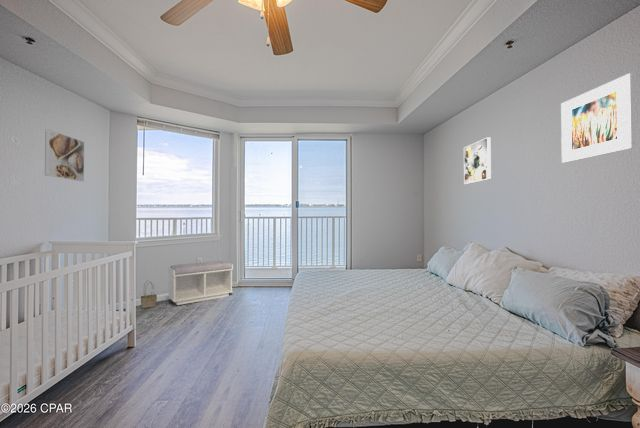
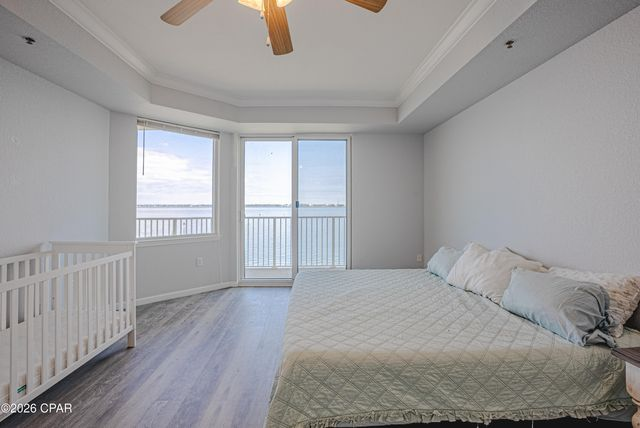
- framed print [560,72,636,164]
- bench [167,260,234,306]
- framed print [463,136,492,185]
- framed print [44,129,85,182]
- basket [140,280,158,309]
